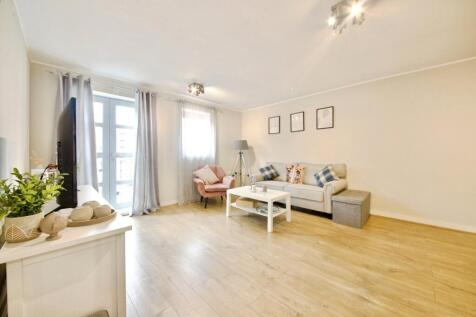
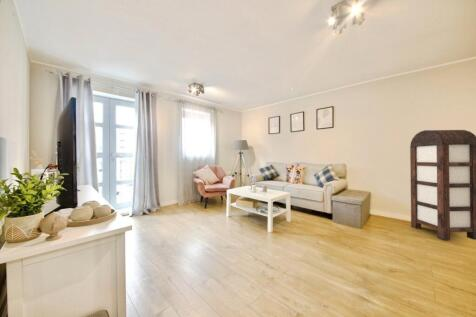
+ bookshelf [409,129,476,241]
